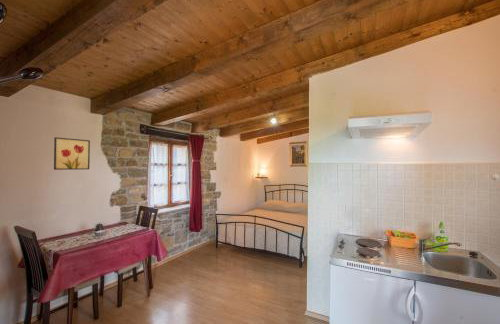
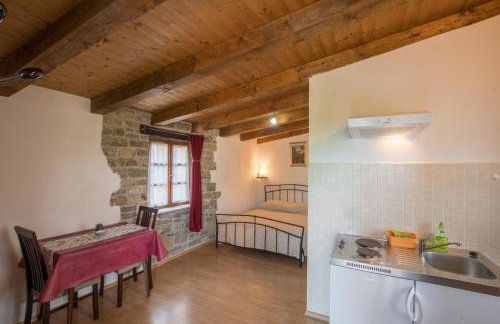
- wall art [53,136,91,171]
